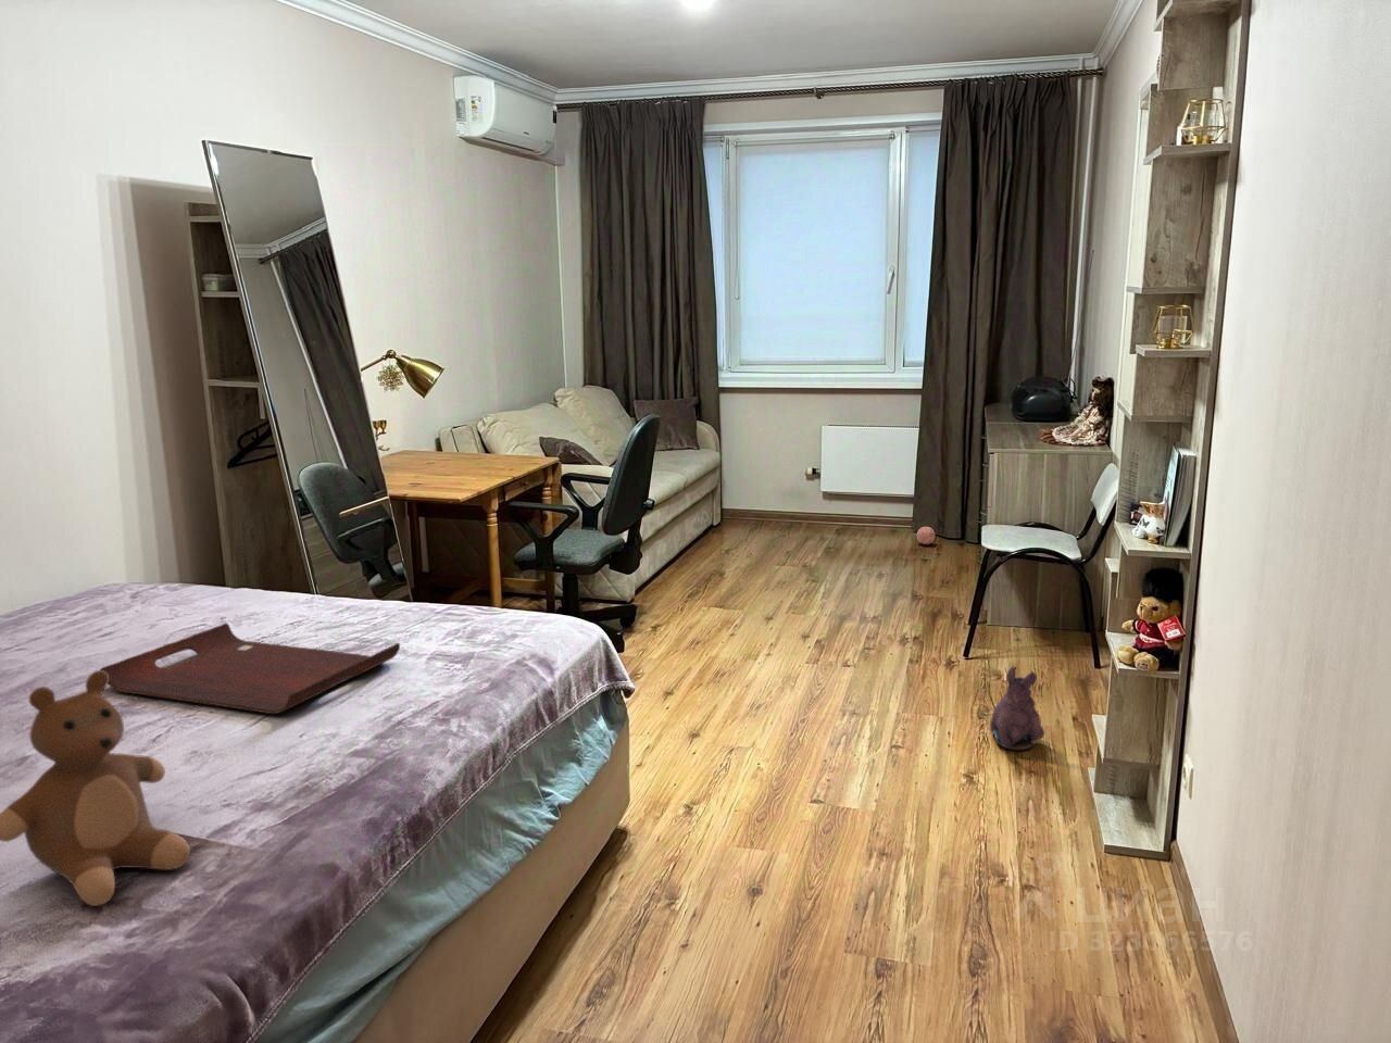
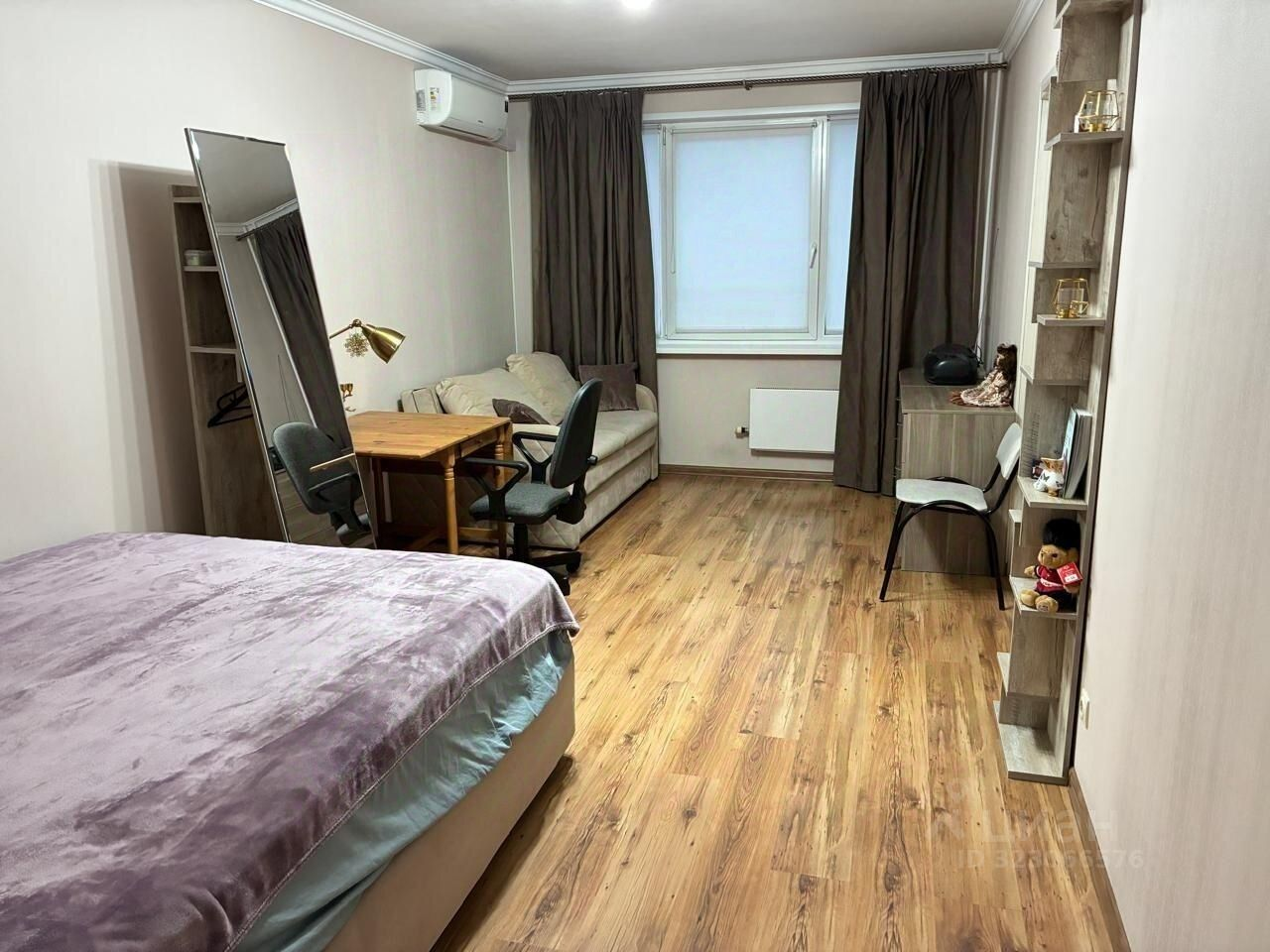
- plush toy [989,665,1045,752]
- serving tray [99,622,401,715]
- decorative ball [916,526,935,546]
- teddy bear [0,669,192,907]
